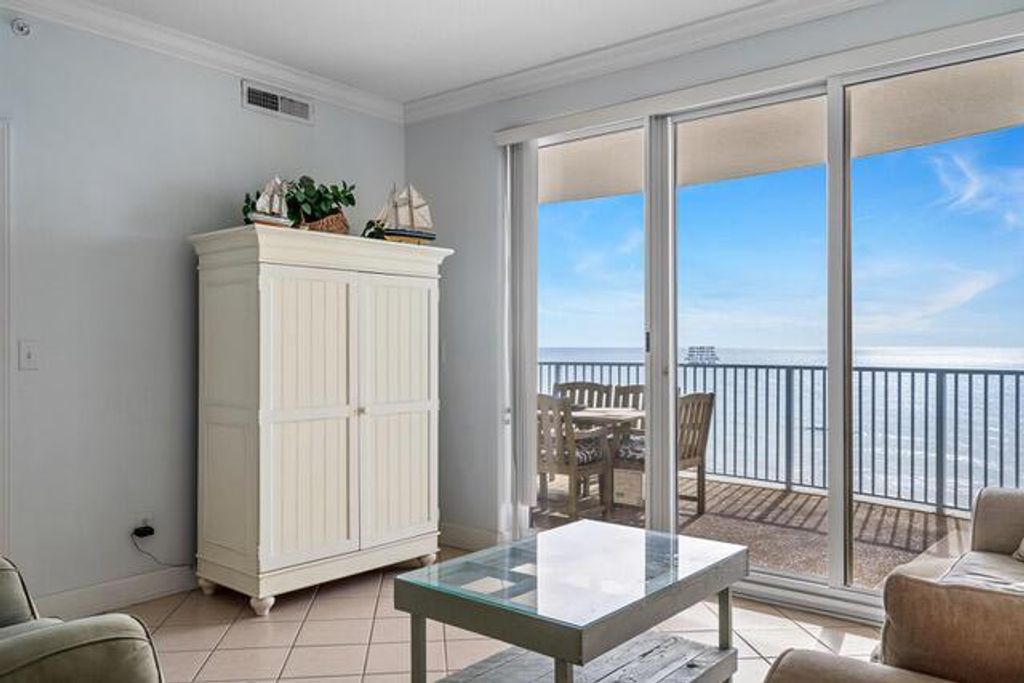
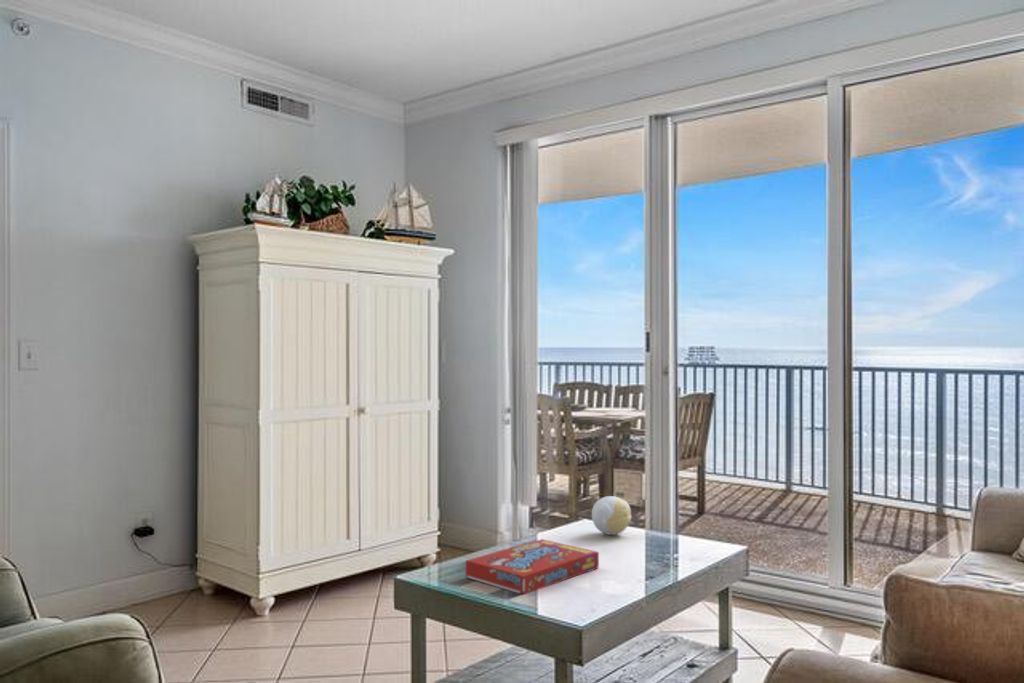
+ decorative ball [591,495,632,536]
+ snack box [465,538,600,595]
